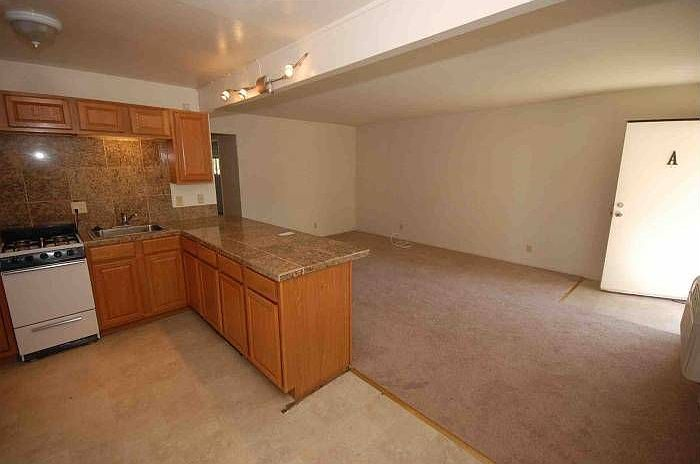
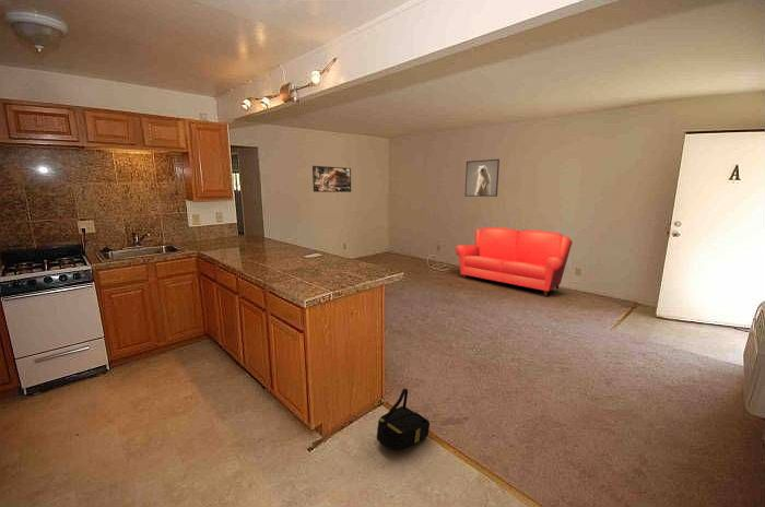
+ backpack [376,388,431,451]
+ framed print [464,158,501,198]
+ sofa [455,226,574,297]
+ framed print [311,165,352,193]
